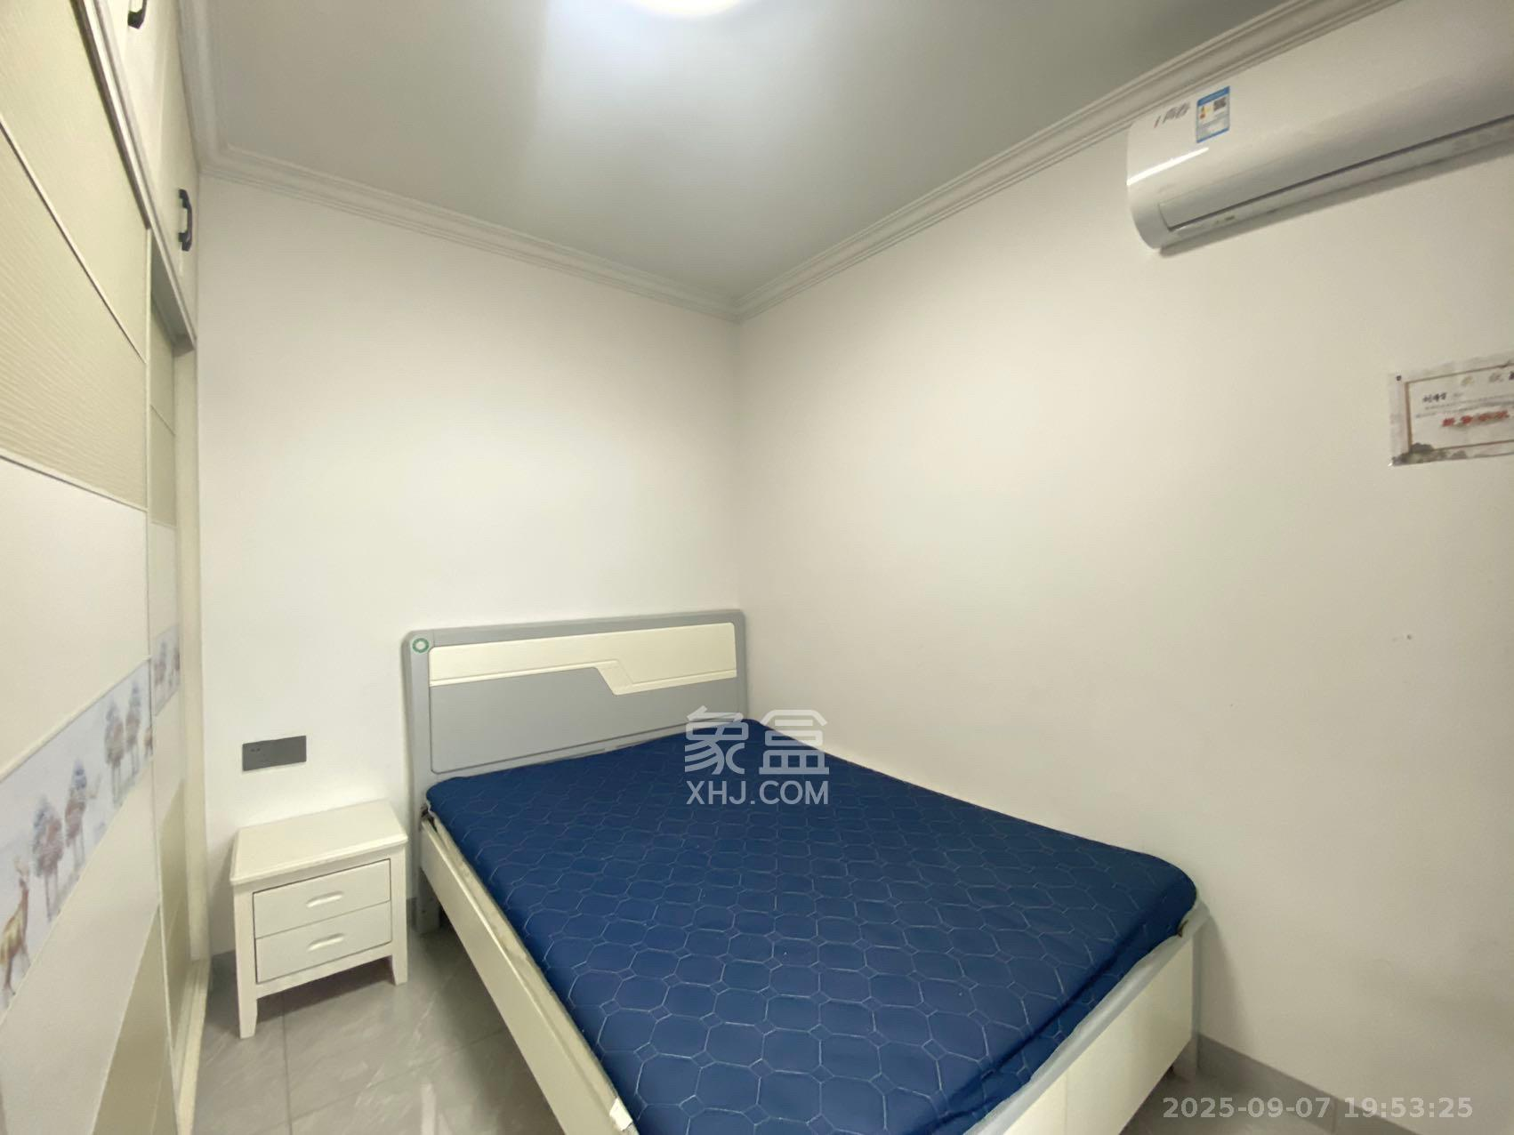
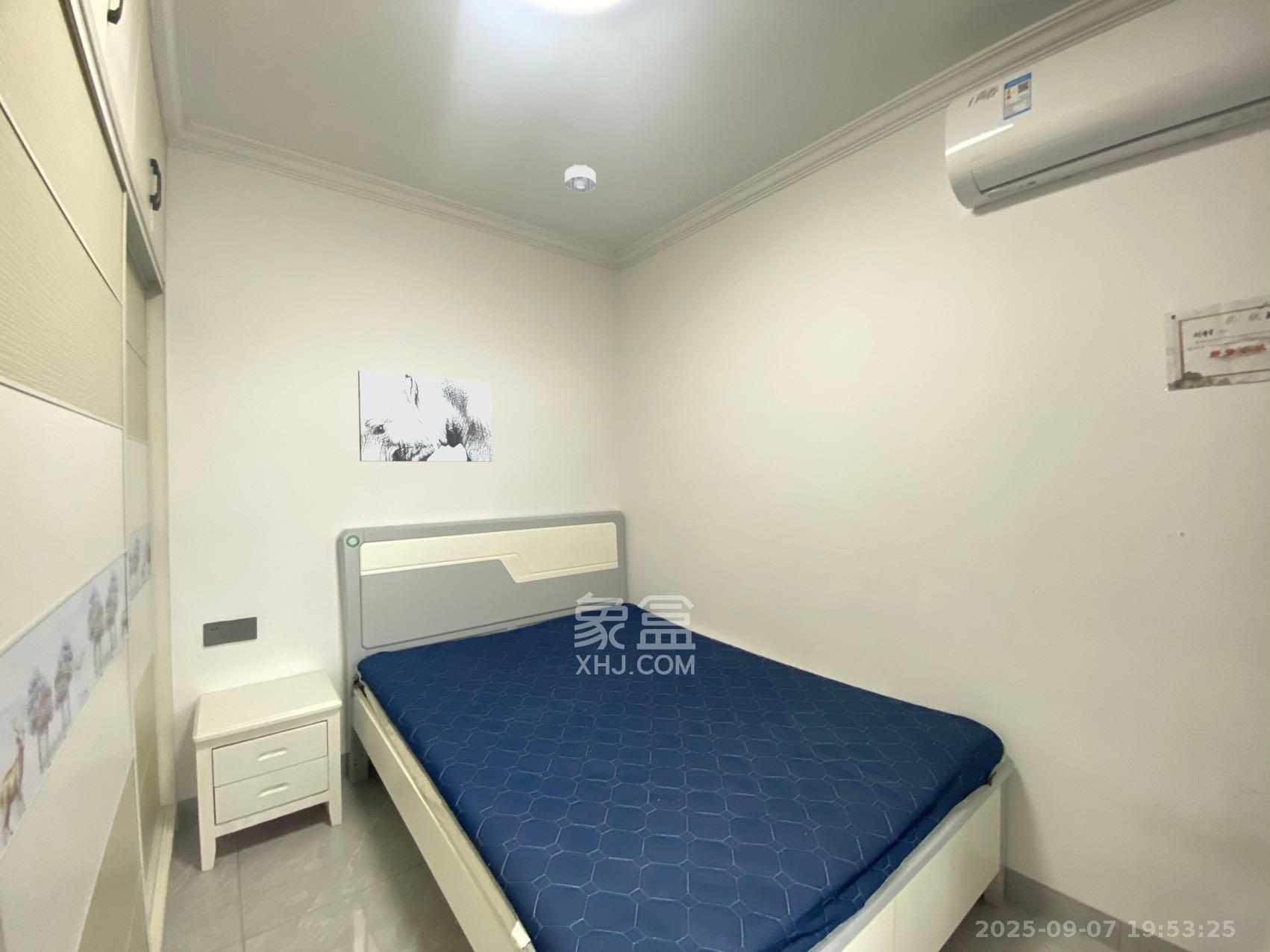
+ smoke detector [564,164,597,194]
+ wall art [357,369,493,463]
